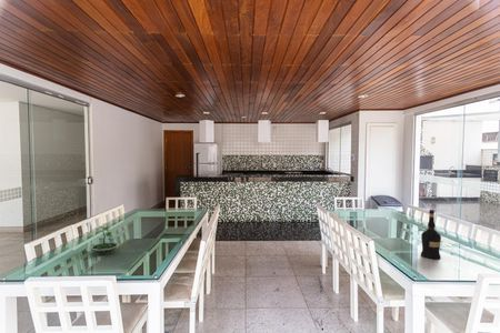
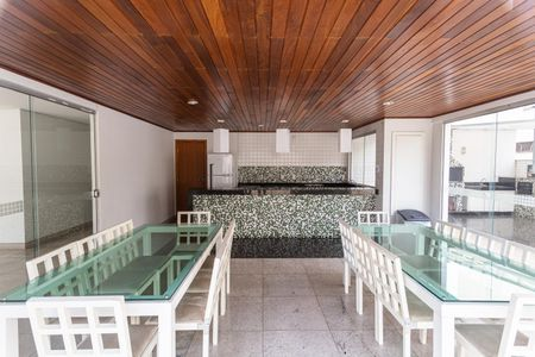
- liquor [420,209,442,260]
- terrarium [89,225,120,255]
